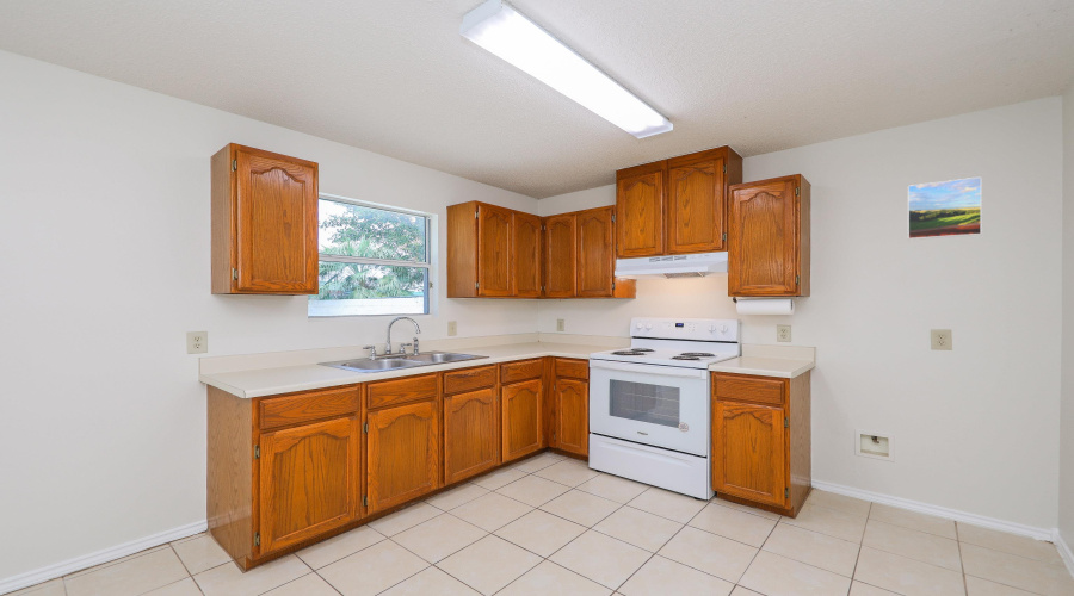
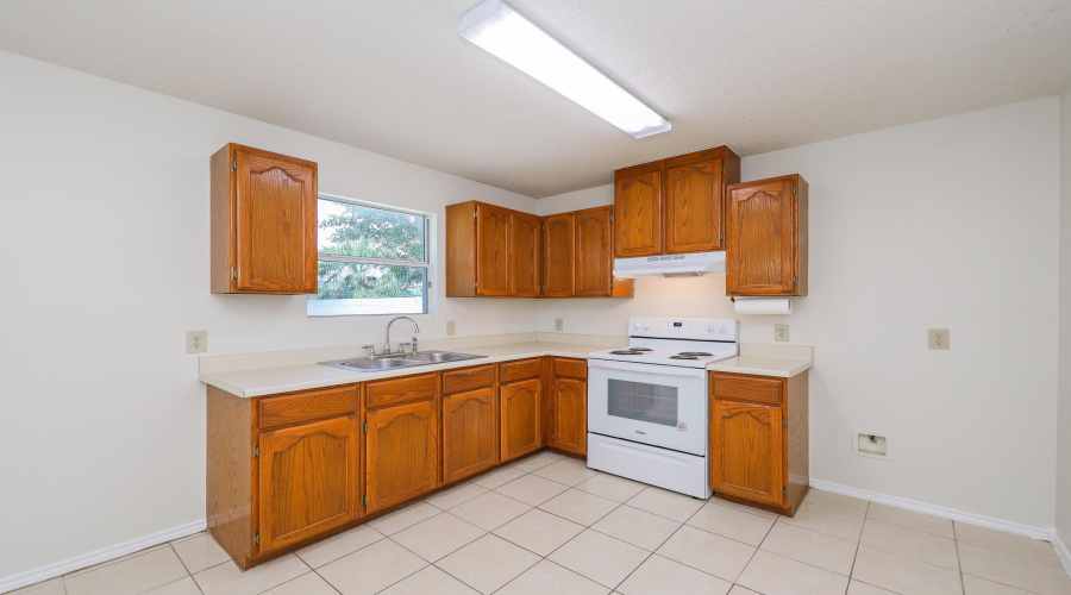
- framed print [907,175,983,241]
